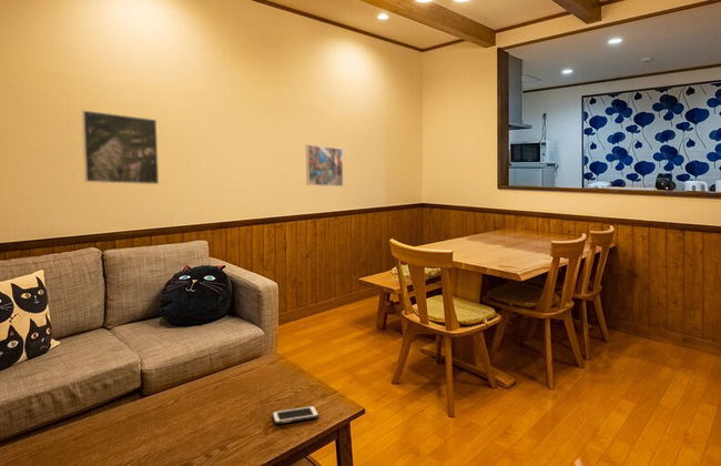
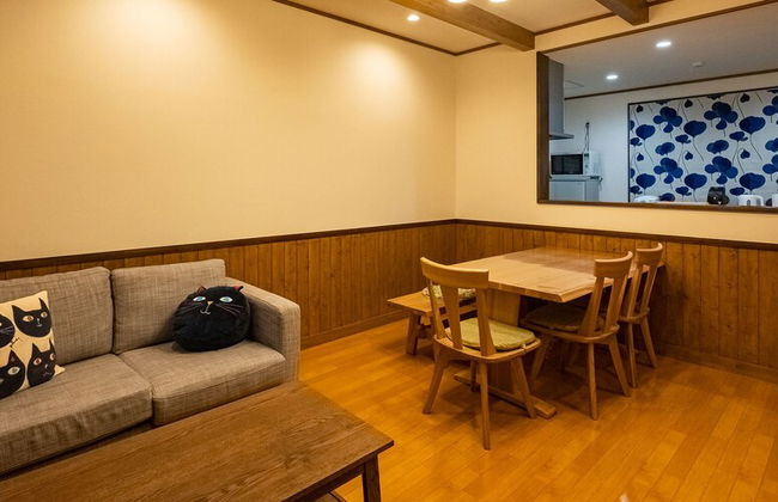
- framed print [305,143,344,188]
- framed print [81,109,160,185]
- cell phone [272,405,319,425]
